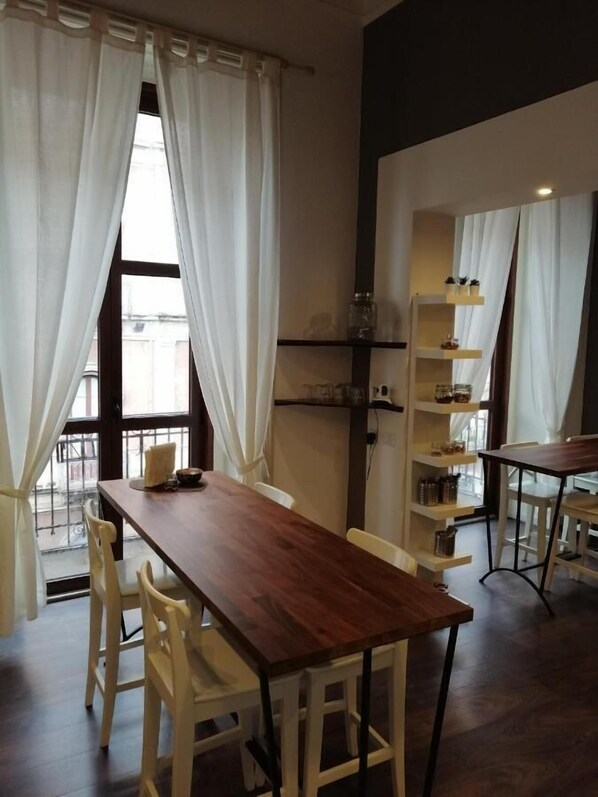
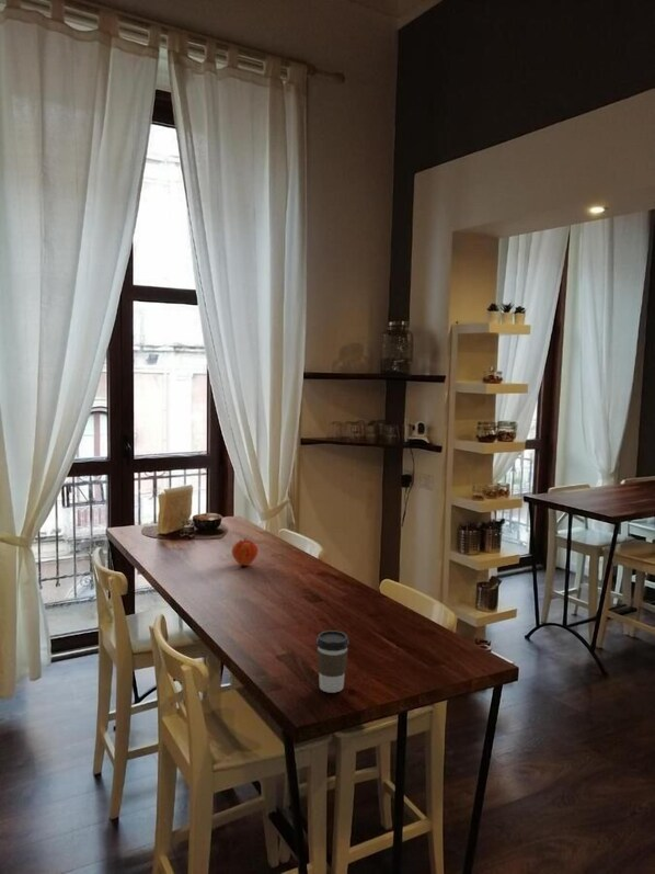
+ coffee cup [315,629,351,694]
+ fruit [230,536,260,567]
